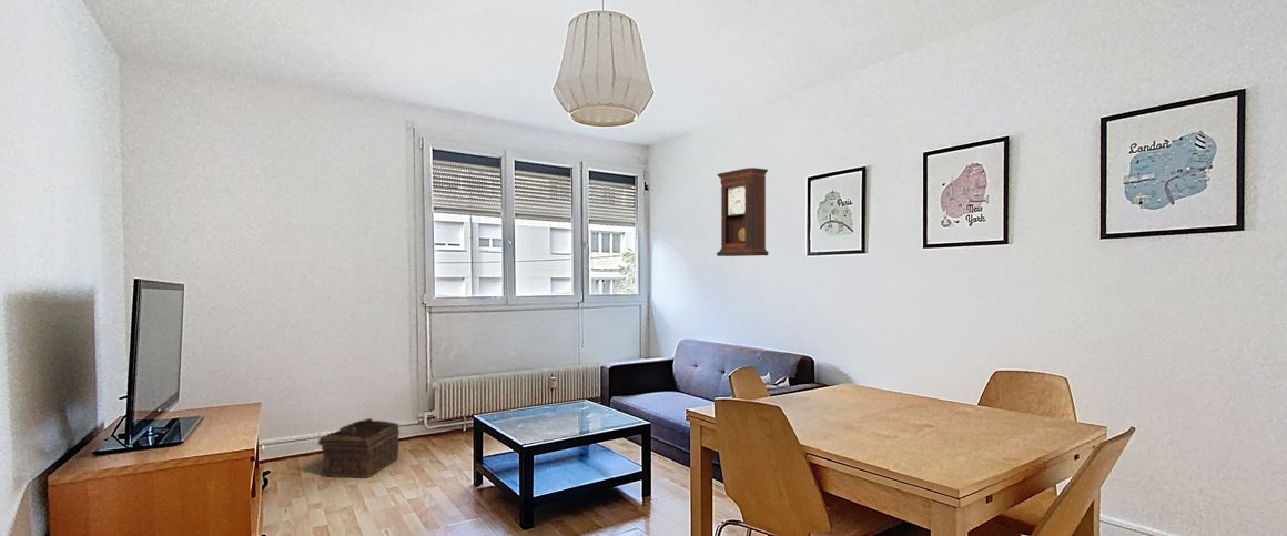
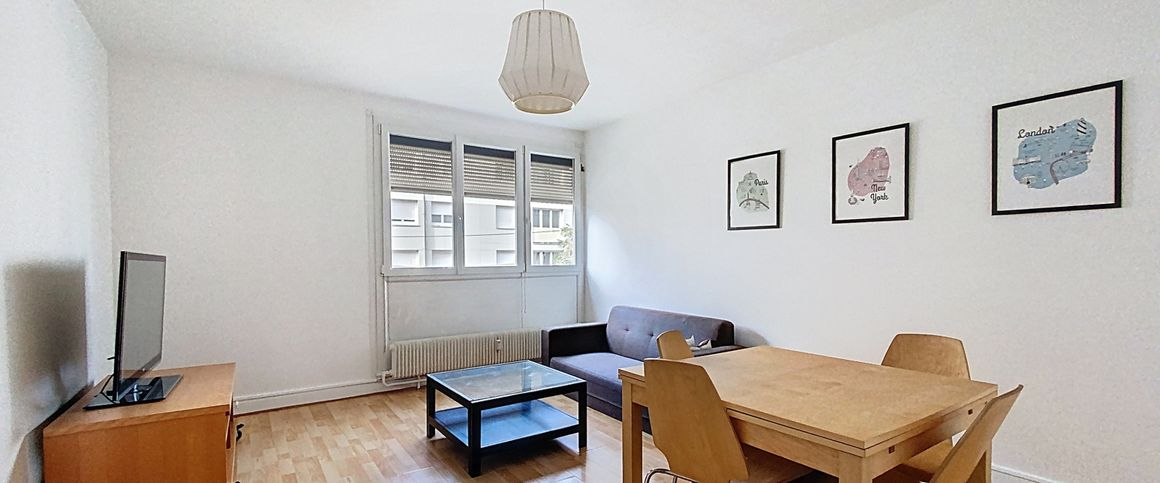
- basket [317,417,401,478]
- pendulum clock [716,166,770,257]
